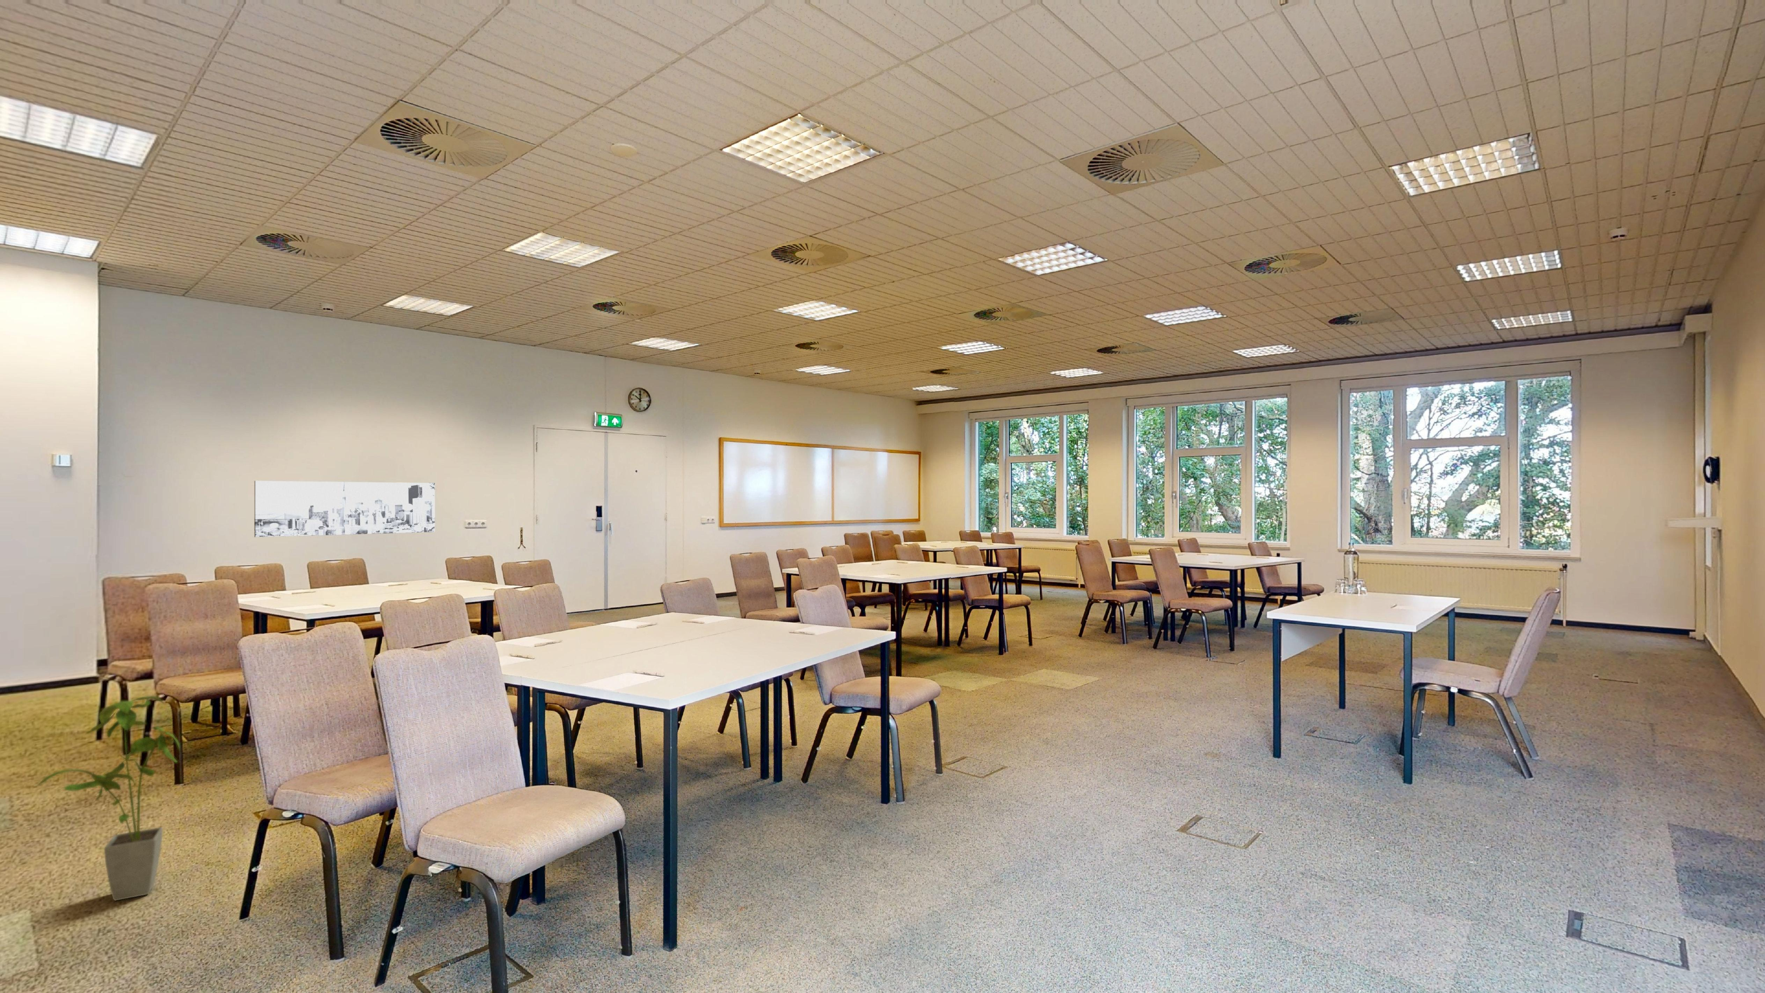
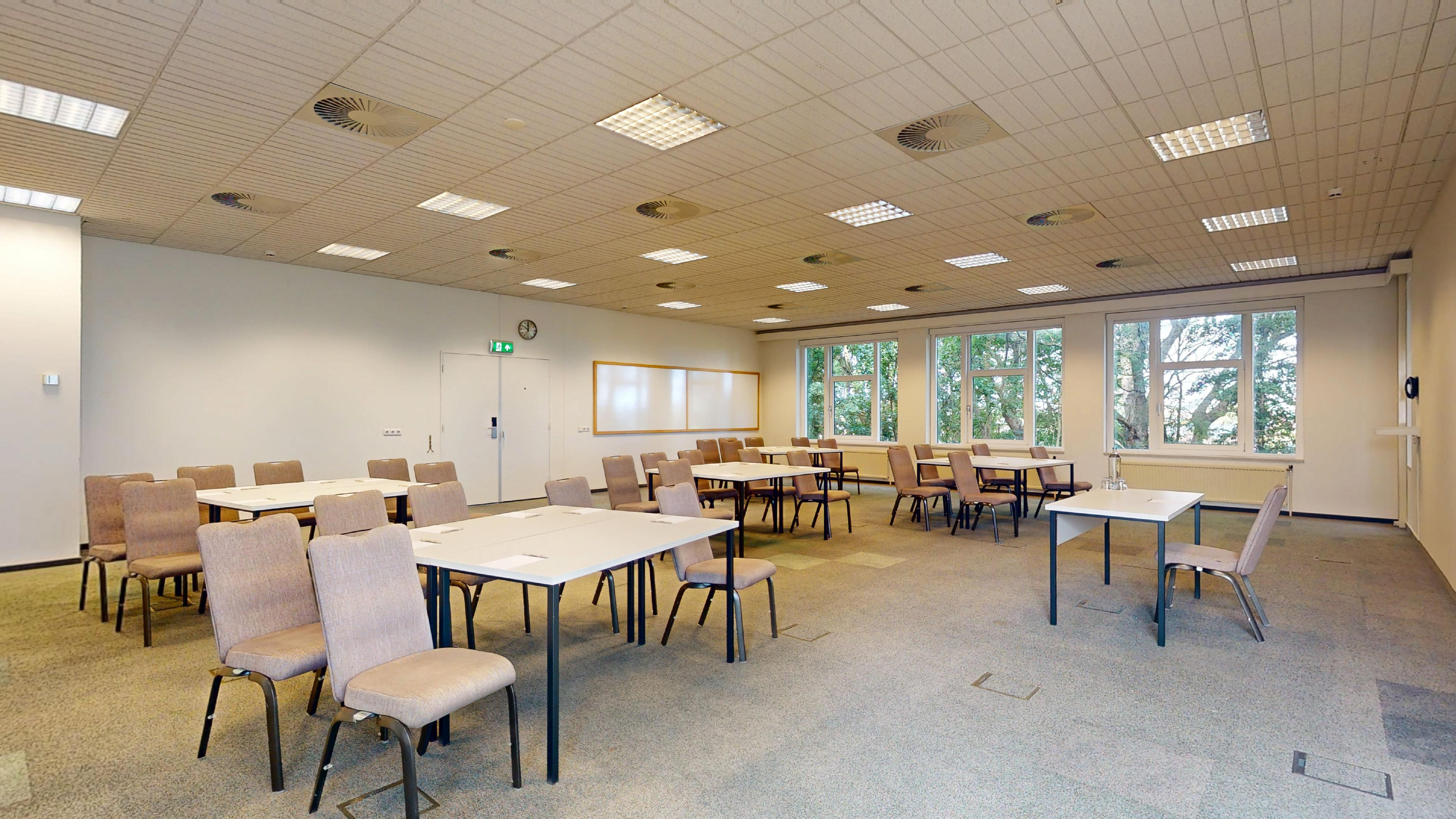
- wall art [253,480,435,538]
- house plant [35,696,181,901]
